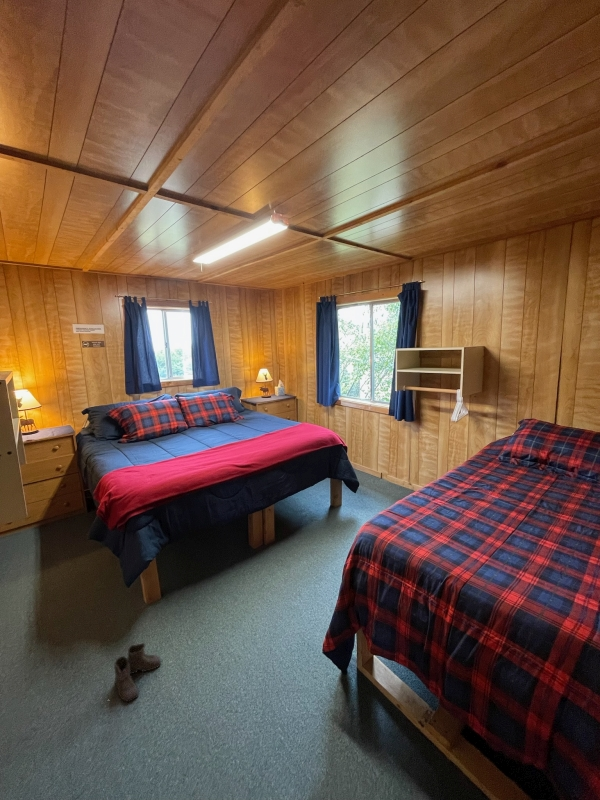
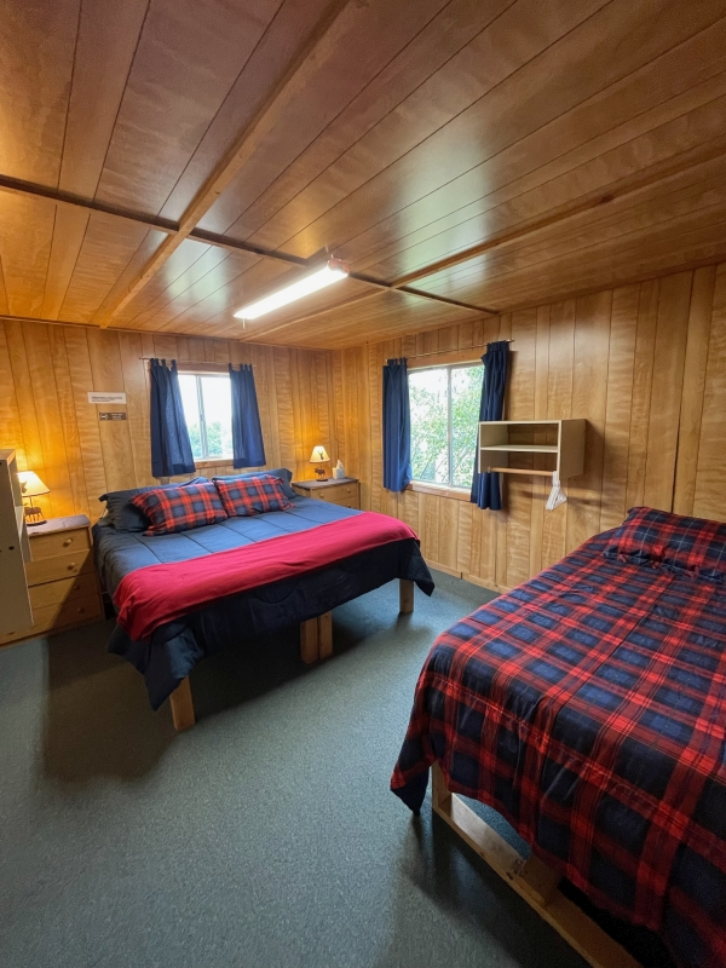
- boots [110,642,162,703]
